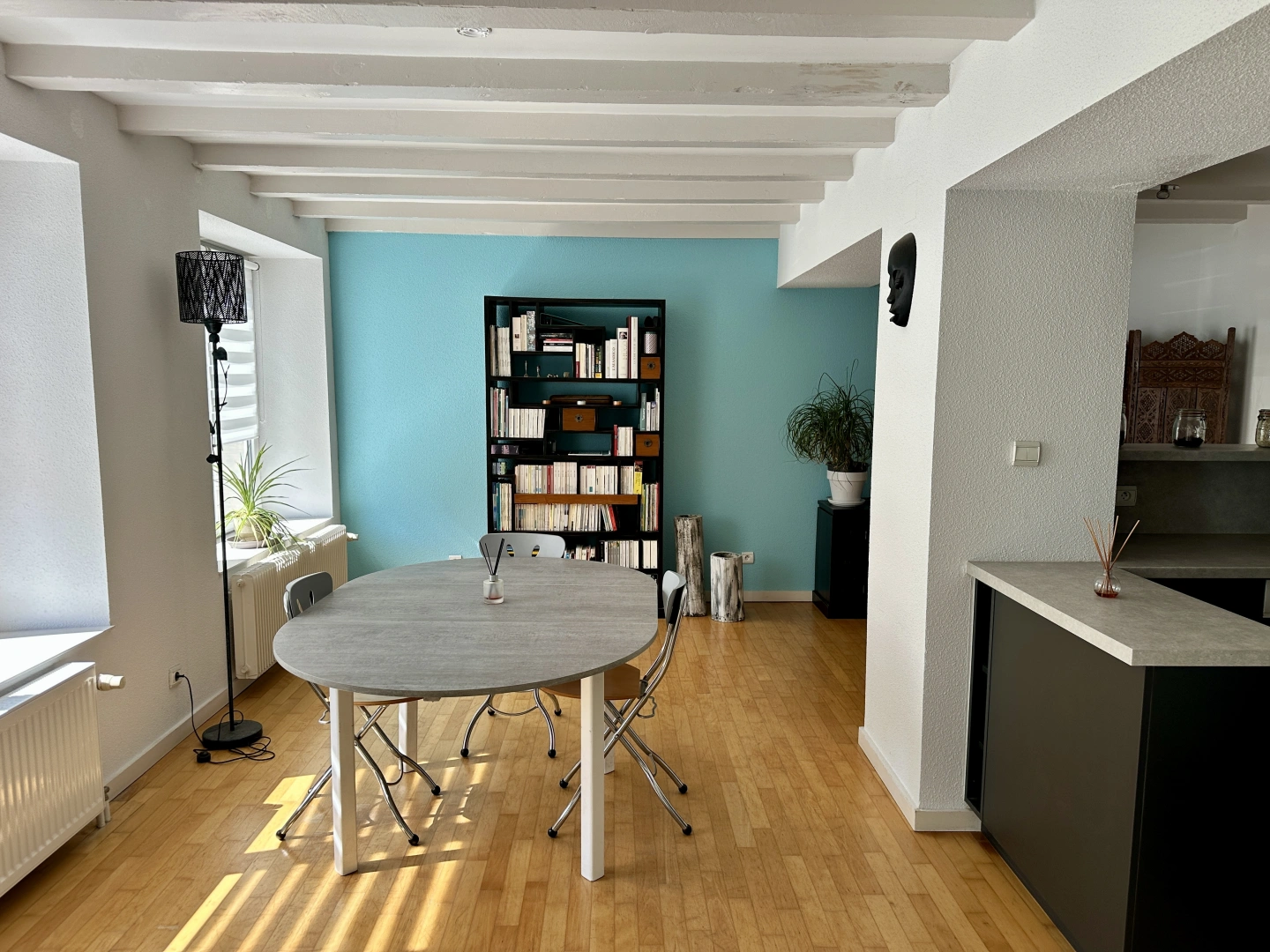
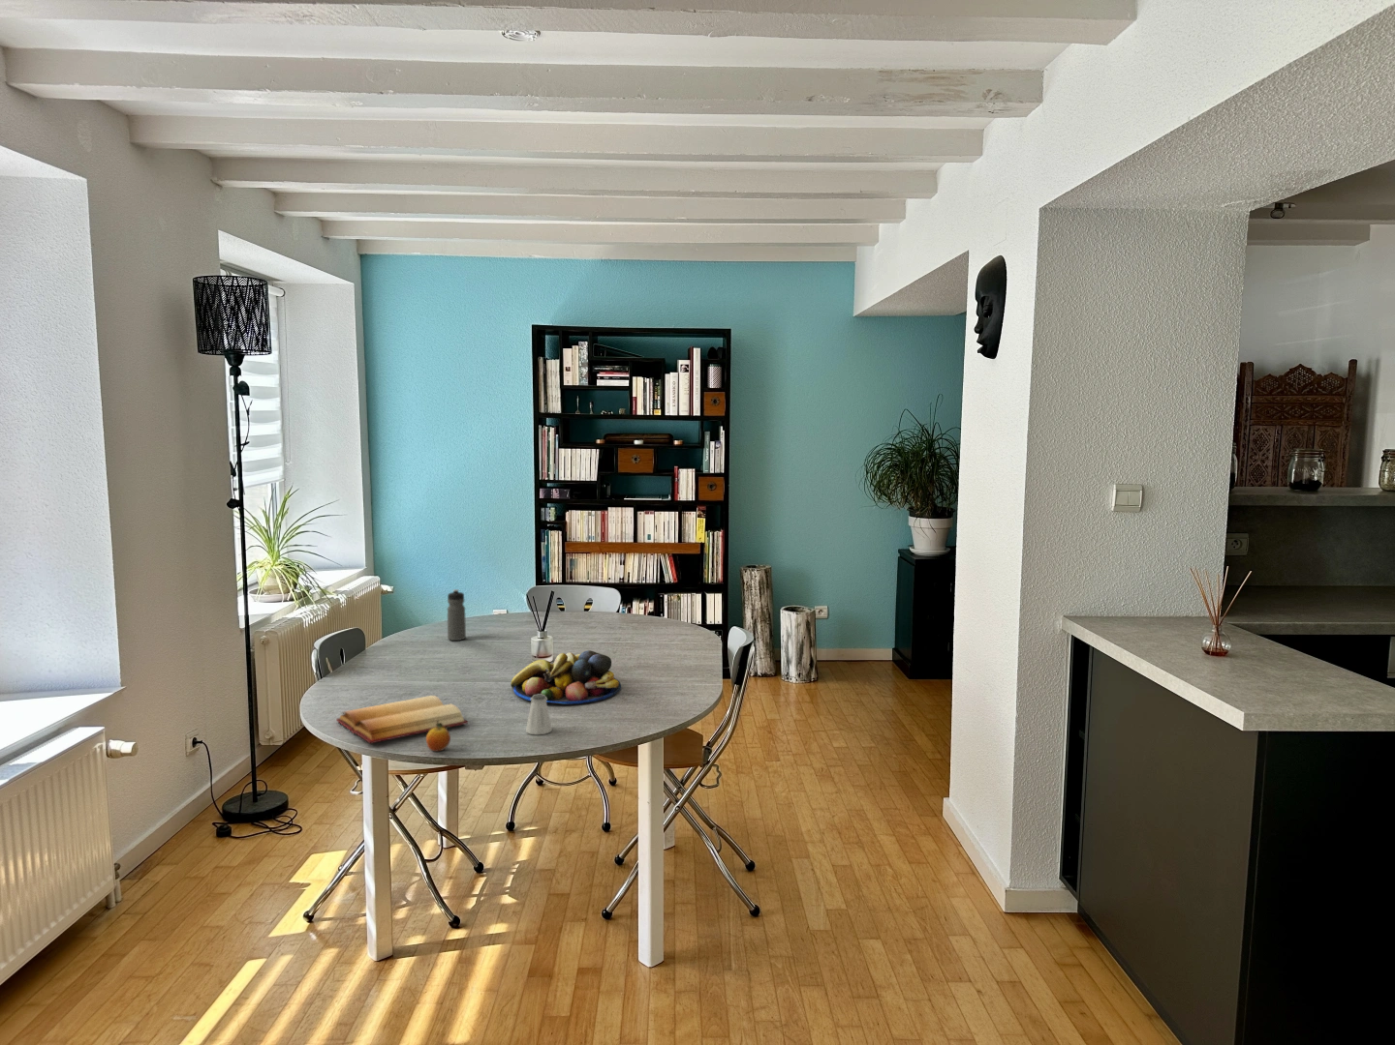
+ fruit [425,720,451,752]
+ saltshaker [525,694,554,735]
+ fruit bowl [510,649,622,706]
+ bible [335,695,469,744]
+ water bottle [447,588,467,641]
